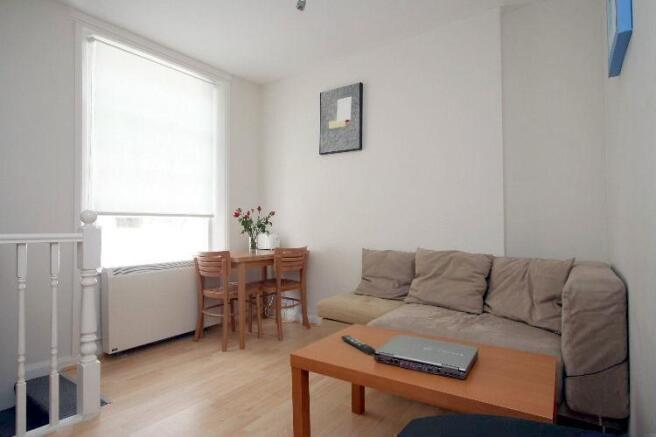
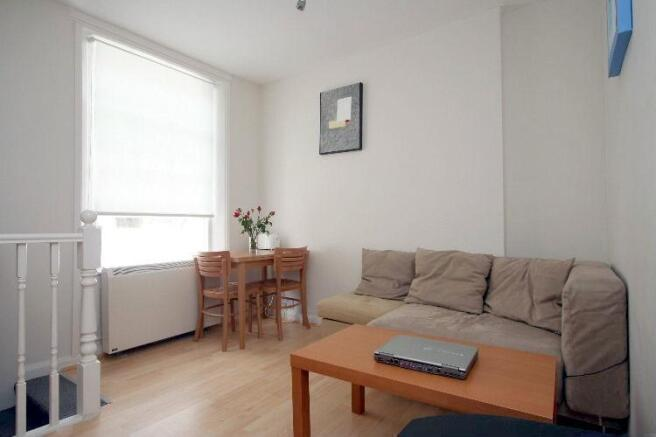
- remote control [340,334,376,356]
